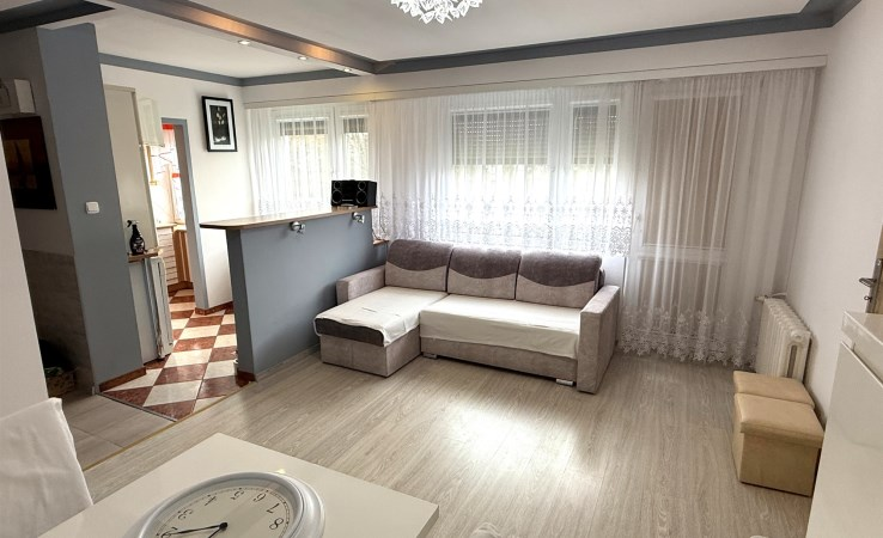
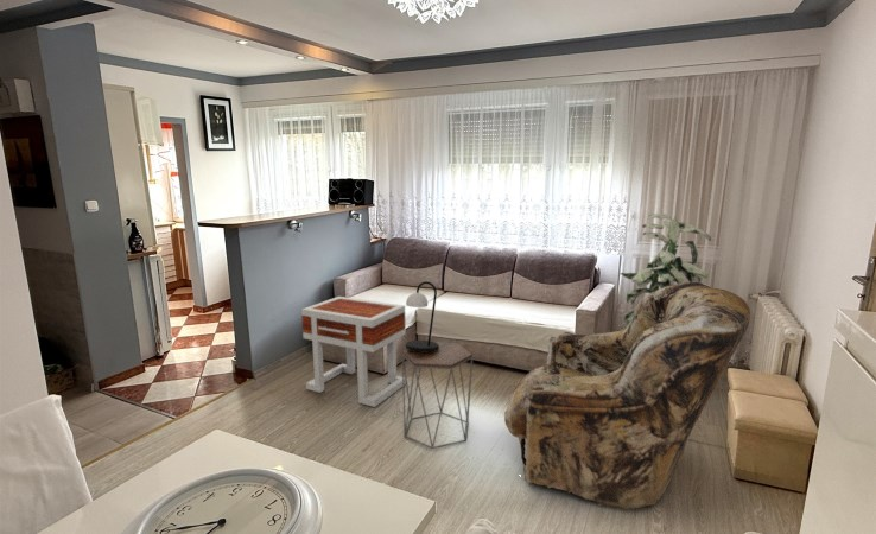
+ armchair [503,280,751,510]
+ table lamp [405,280,439,351]
+ side table [401,341,474,450]
+ side table [300,295,407,408]
+ indoor plant [618,212,712,326]
